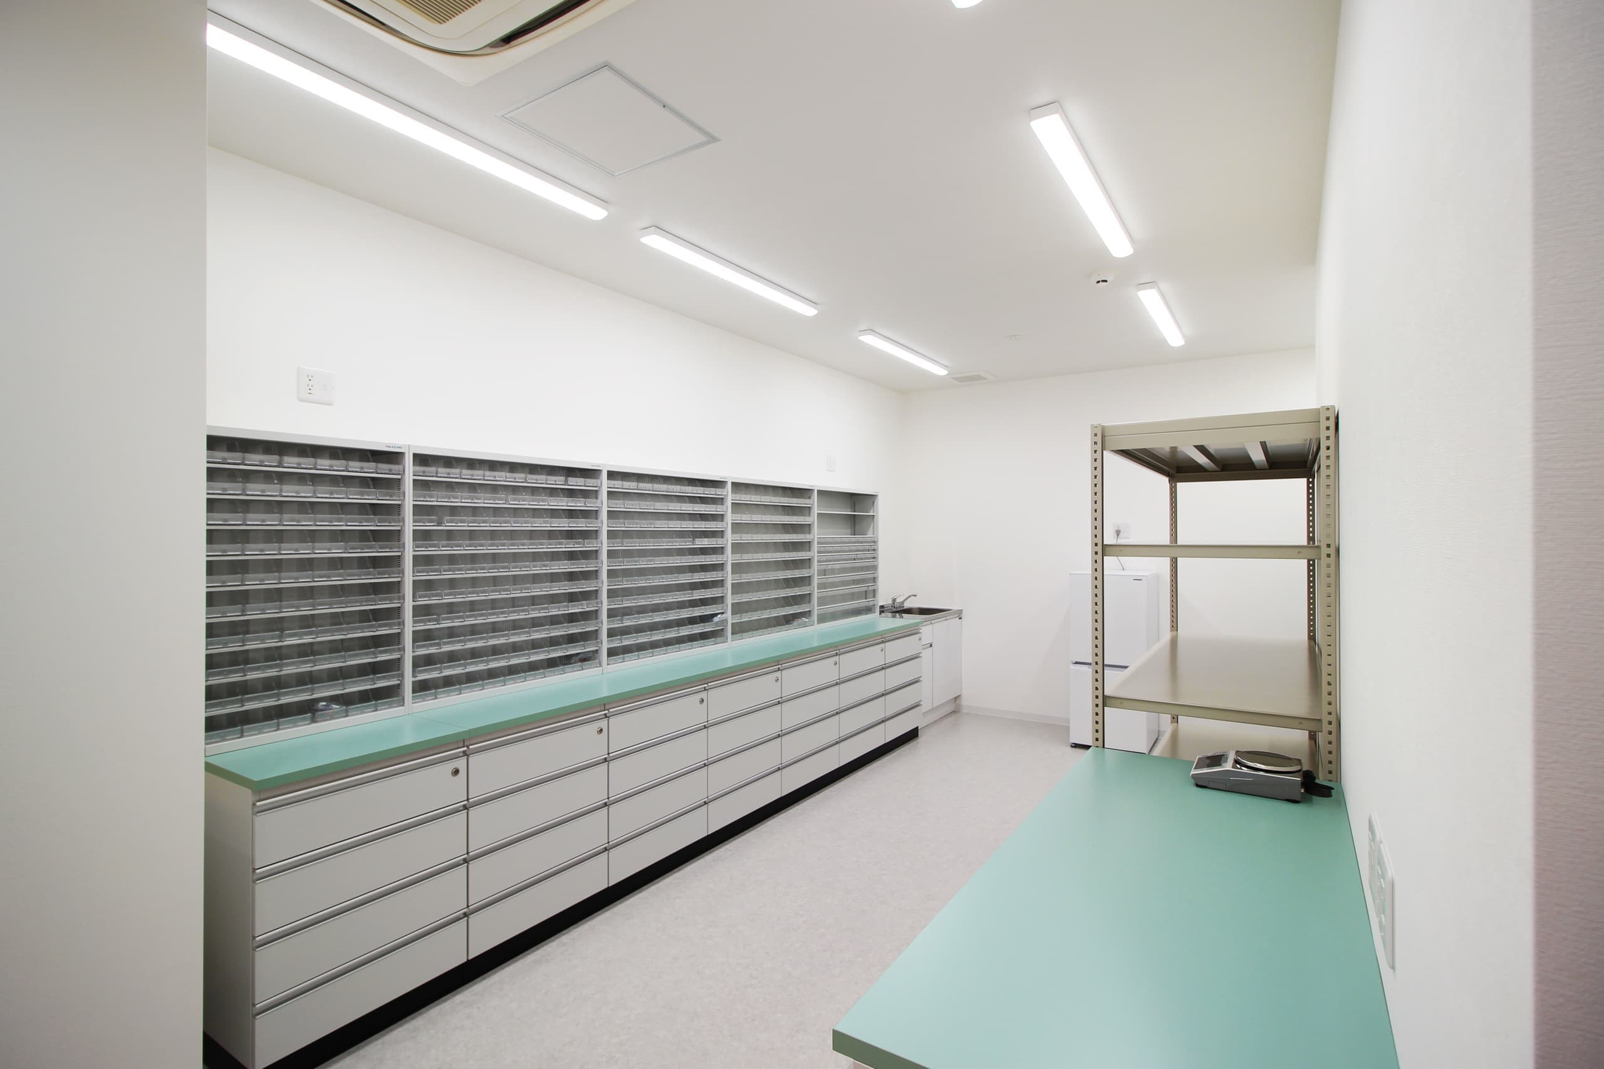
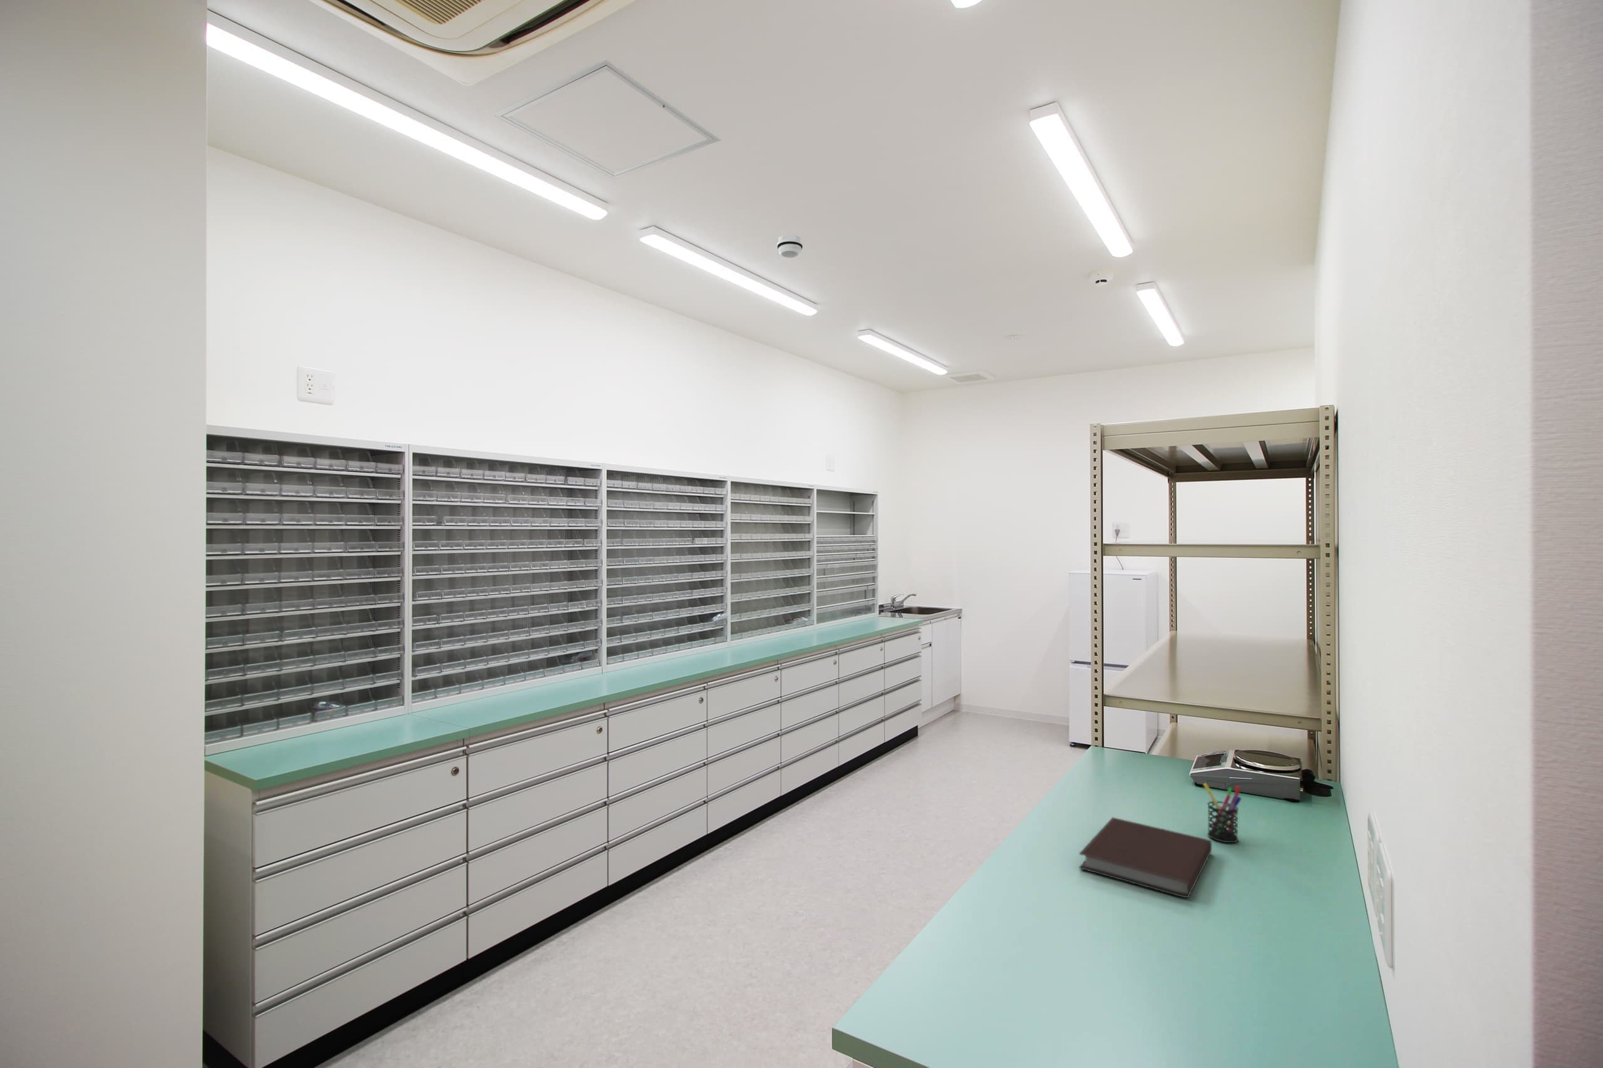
+ pen holder [1203,783,1242,843]
+ smoke detector [776,234,803,259]
+ notebook [1079,816,1212,899]
